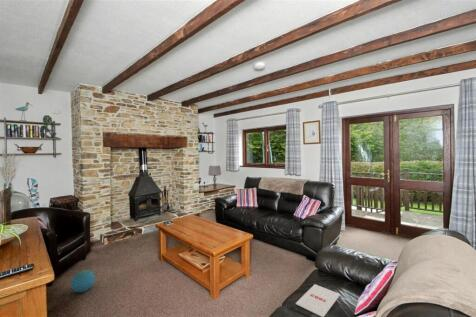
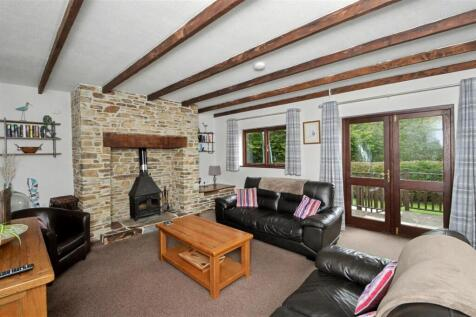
- magazine [295,283,341,317]
- ball [70,269,96,293]
